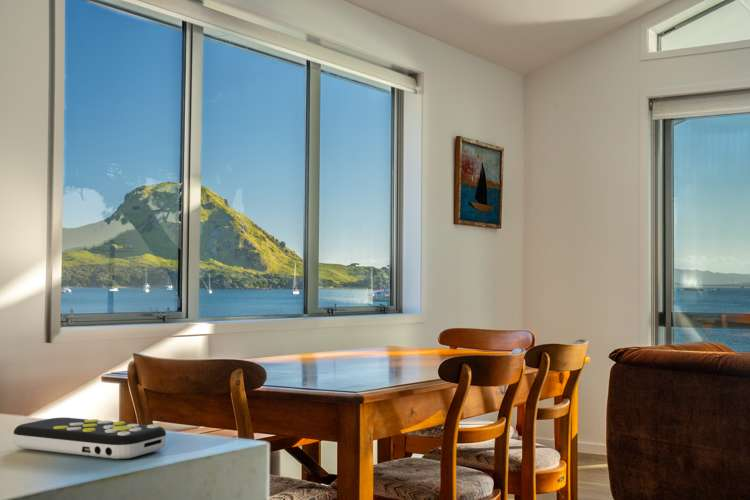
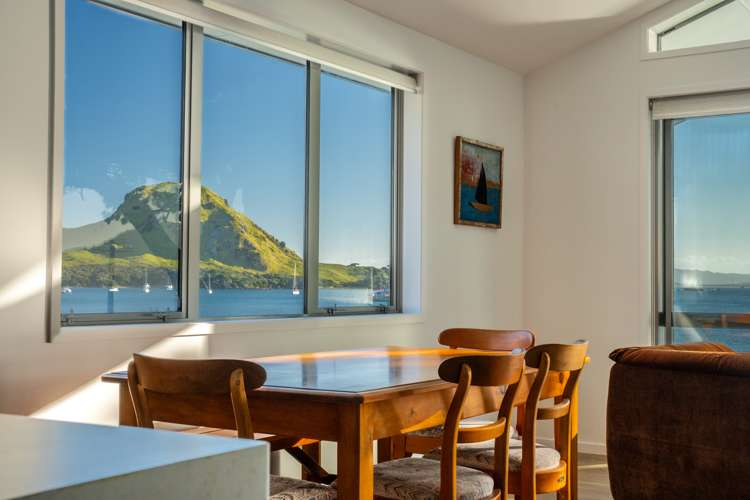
- remote control [12,417,167,460]
